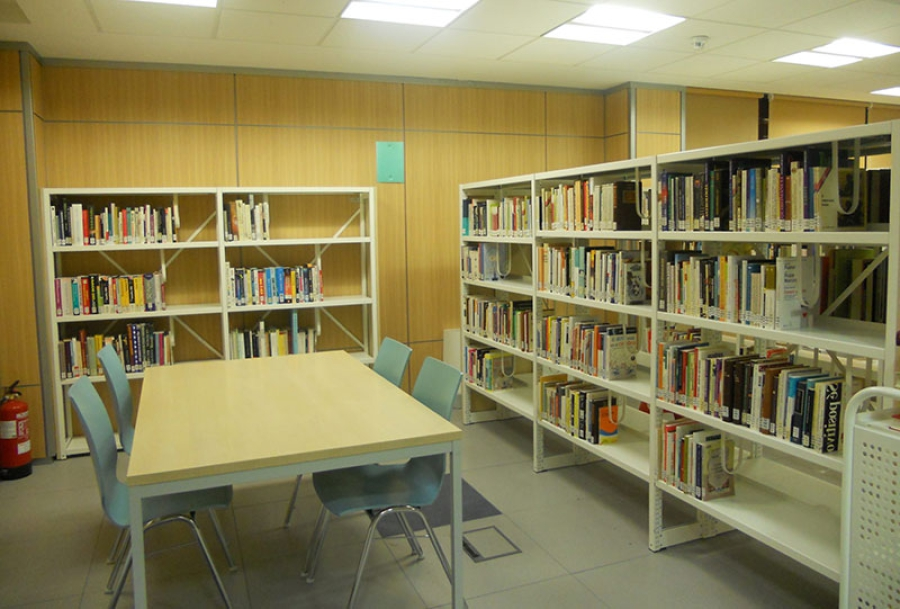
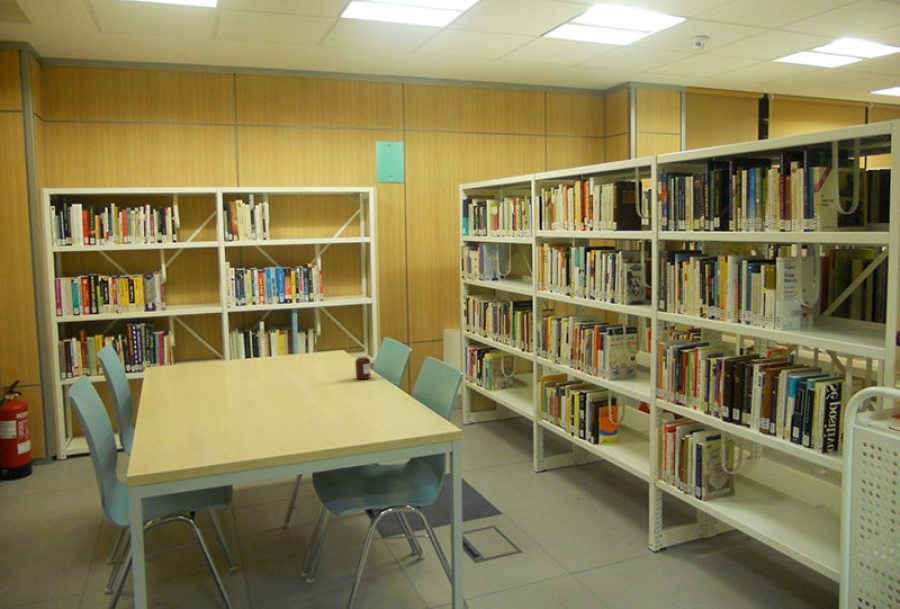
+ jar [354,354,377,380]
